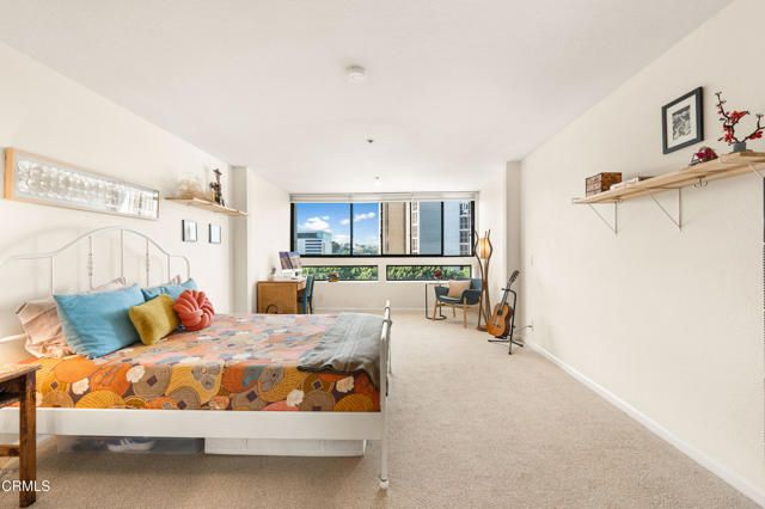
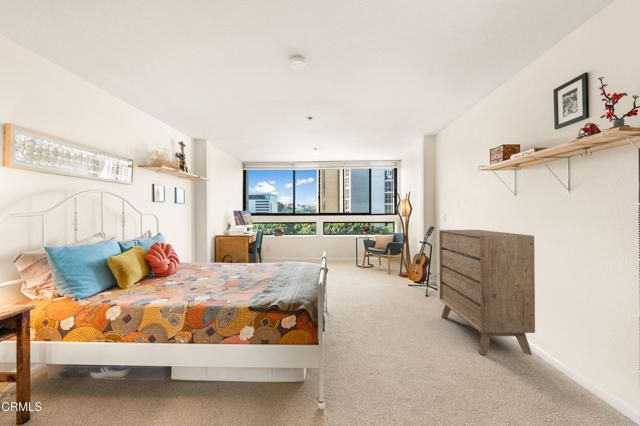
+ dresser [438,229,536,356]
